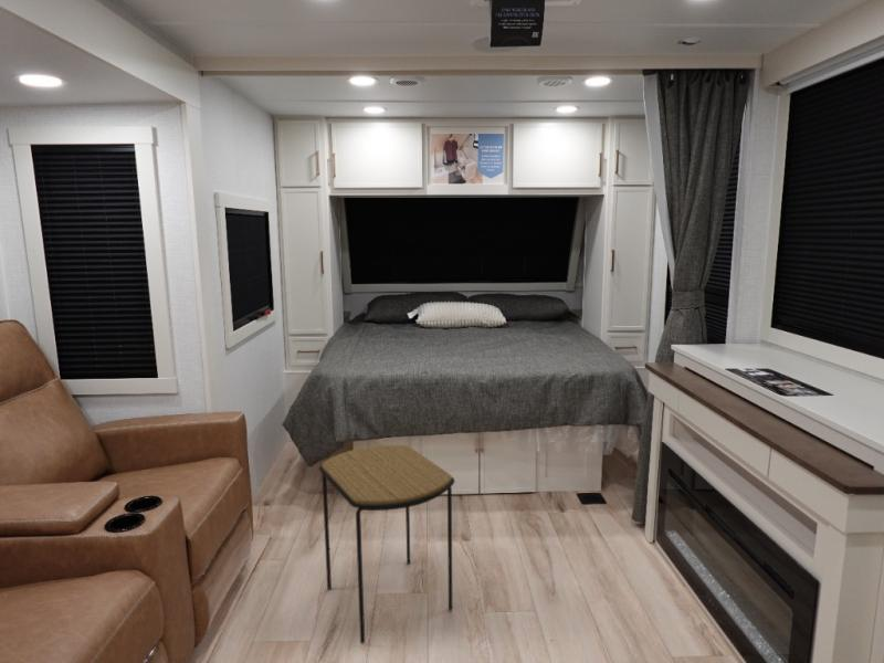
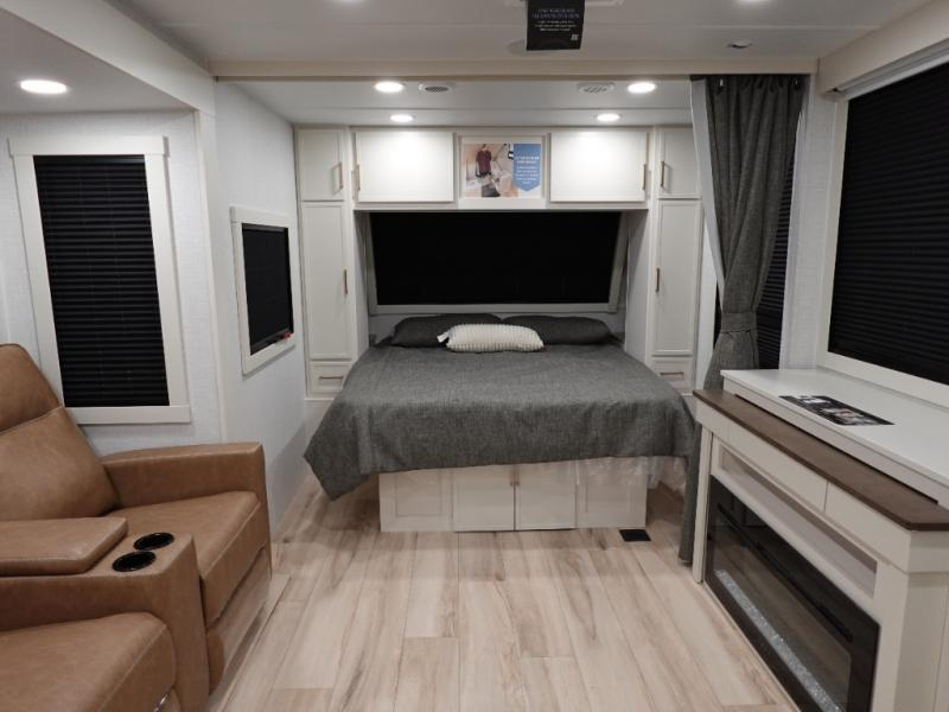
- side table [318,444,455,644]
